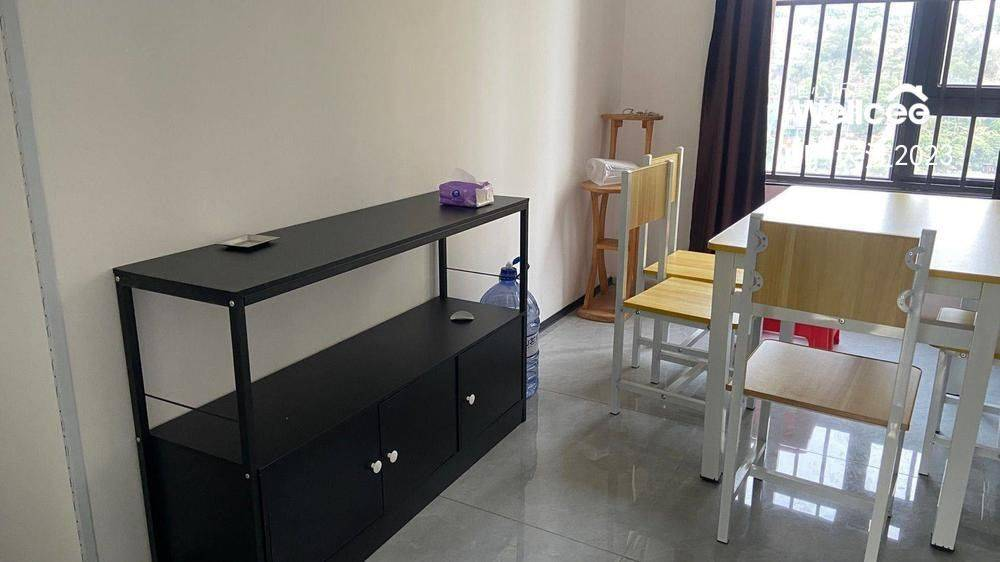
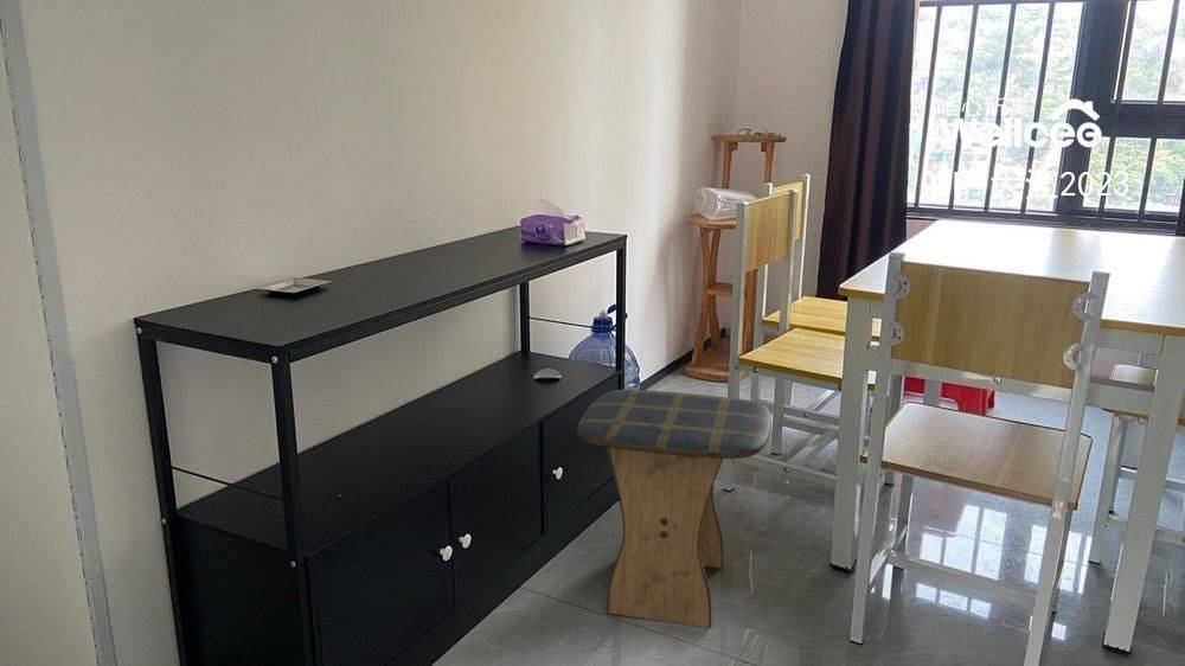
+ stool [576,389,773,629]
